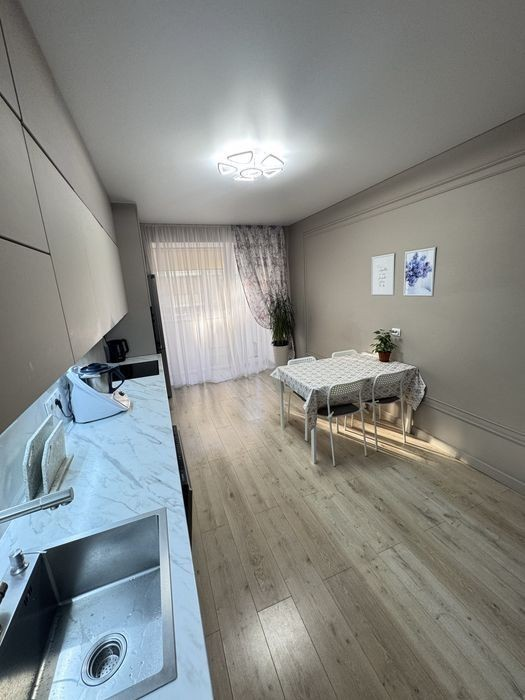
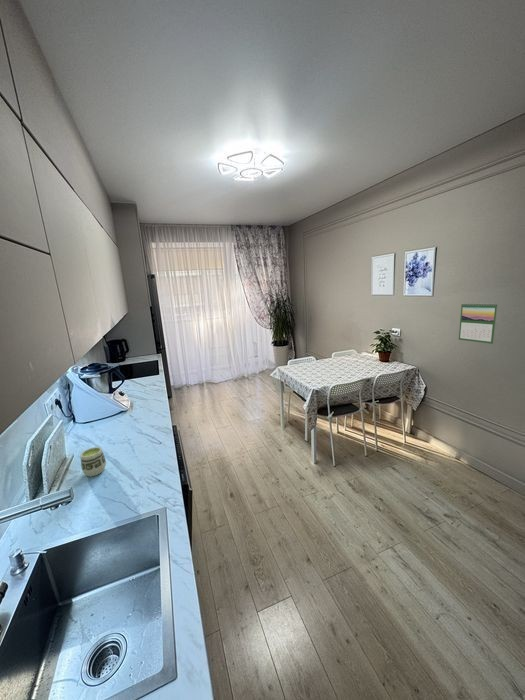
+ calendar [458,302,499,345]
+ cup [79,446,107,478]
